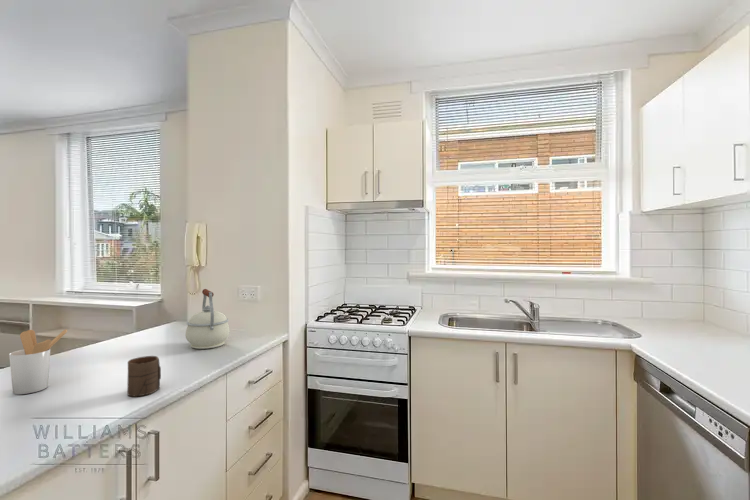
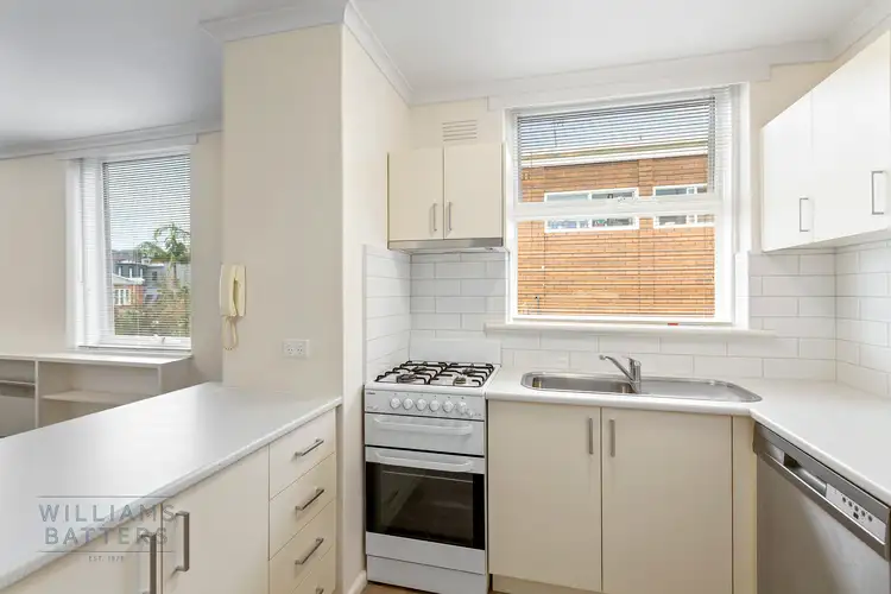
- cup [126,355,162,398]
- utensil holder [8,328,68,395]
- kettle [185,288,231,350]
